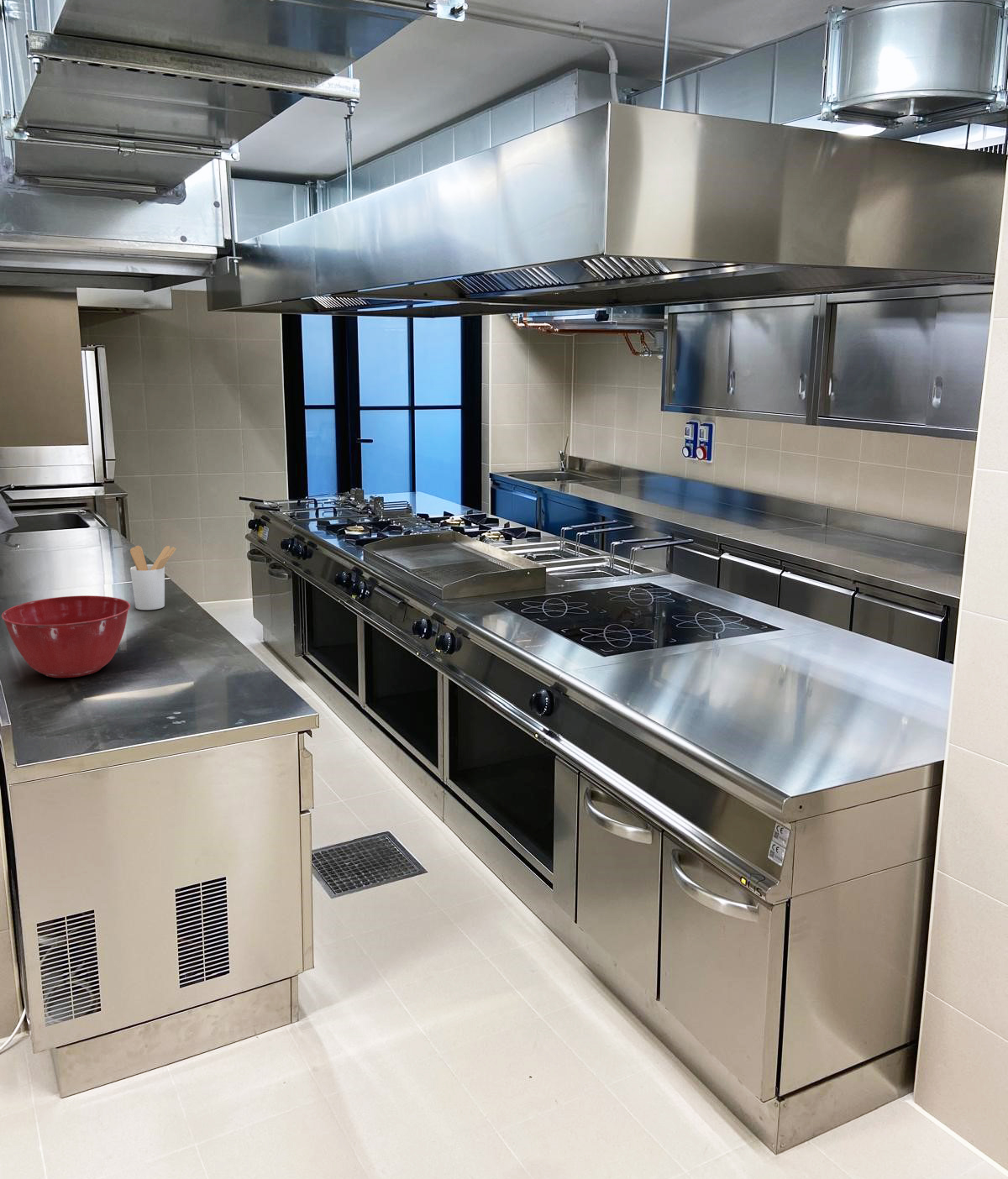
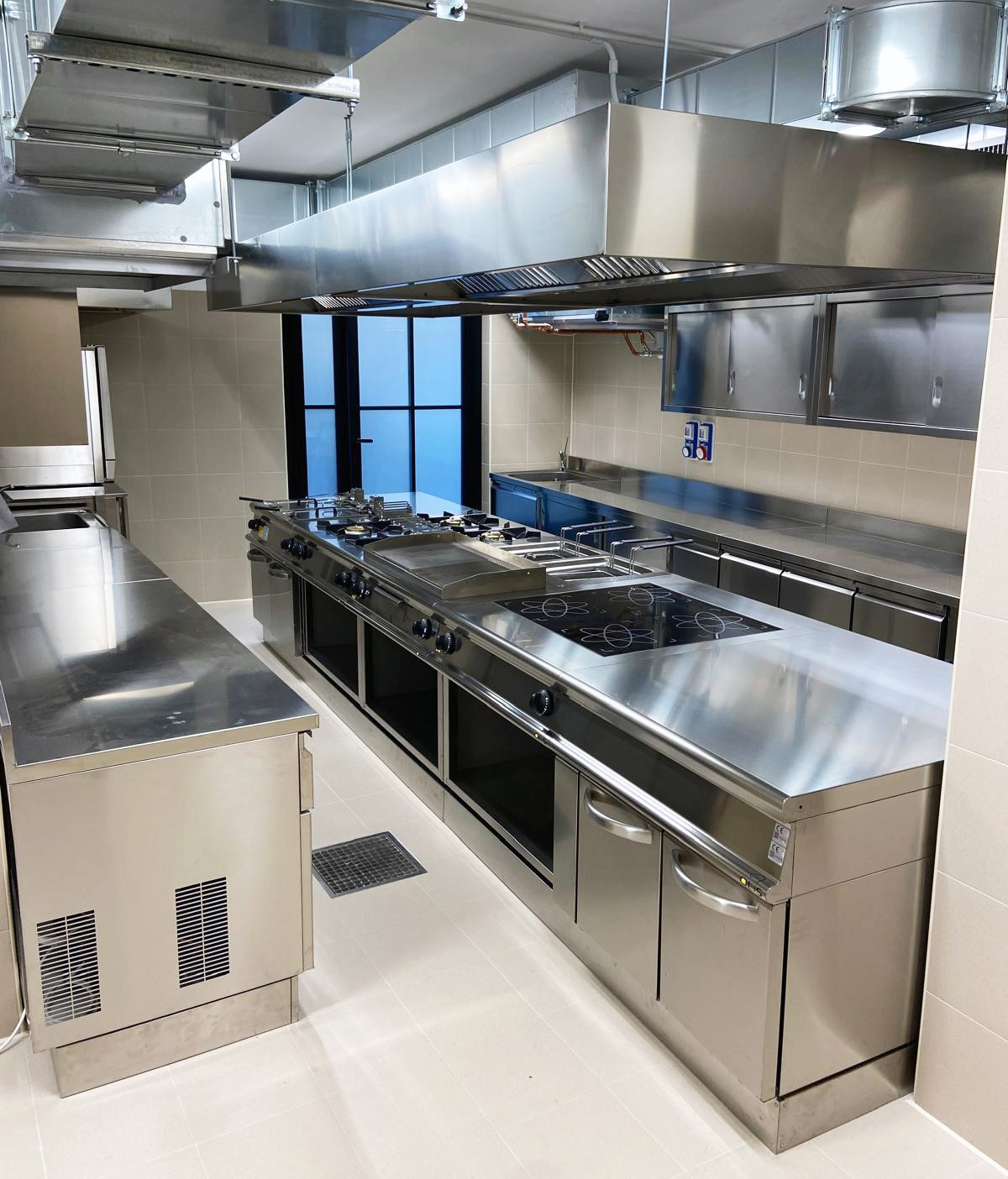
- utensil holder [129,545,177,610]
- mixing bowl [1,595,131,679]
